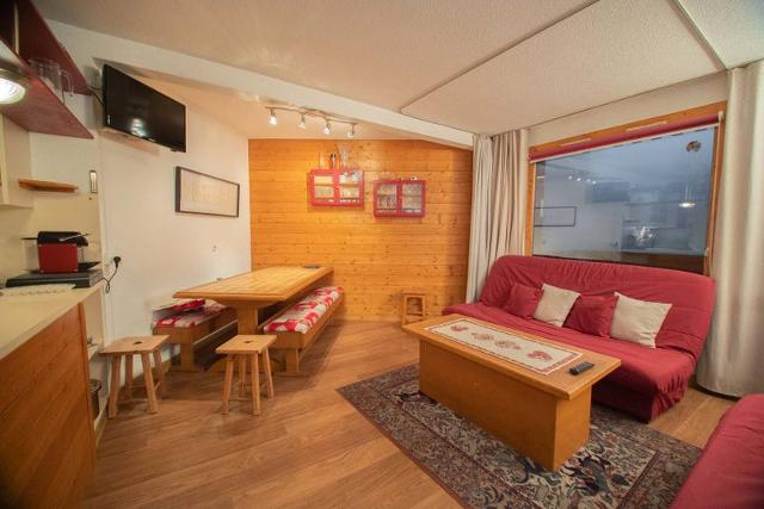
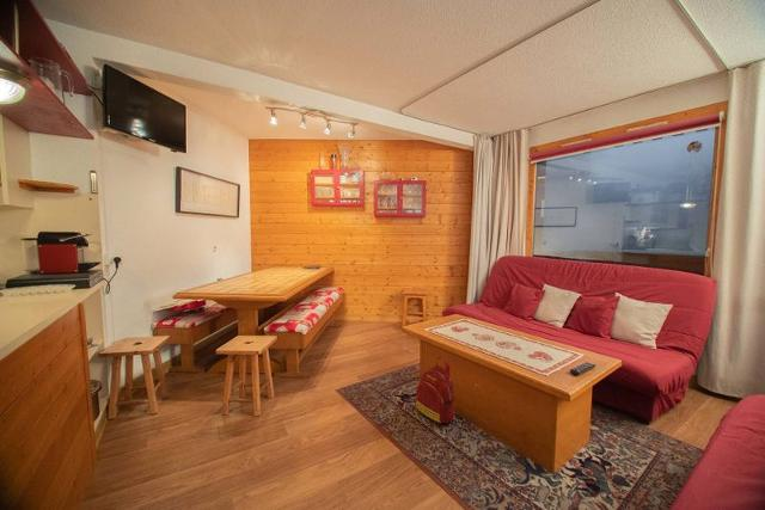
+ backpack [415,356,455,425]
